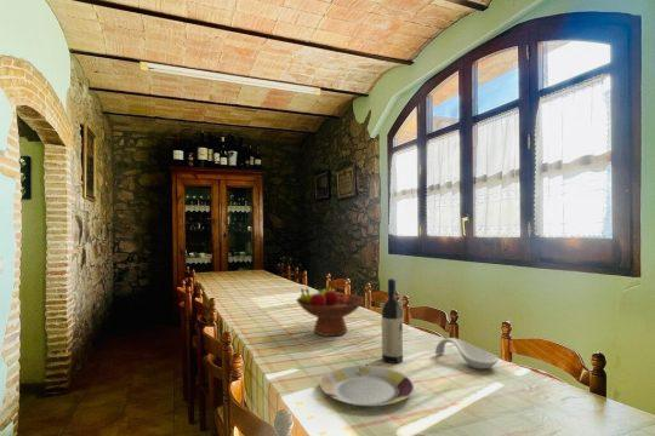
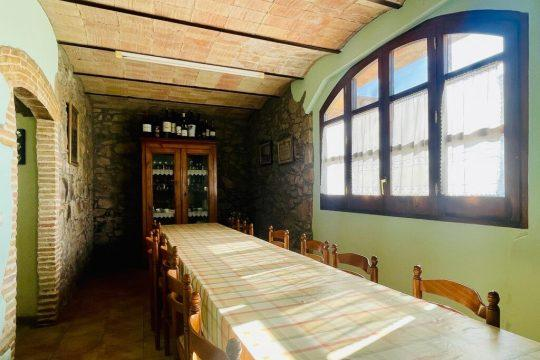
- fruit bowl [295,286,365,338]
- plate [319,365,416,408]
- wine bottle [381,277,404,365]
- spoon rest [434,337,500,371]
